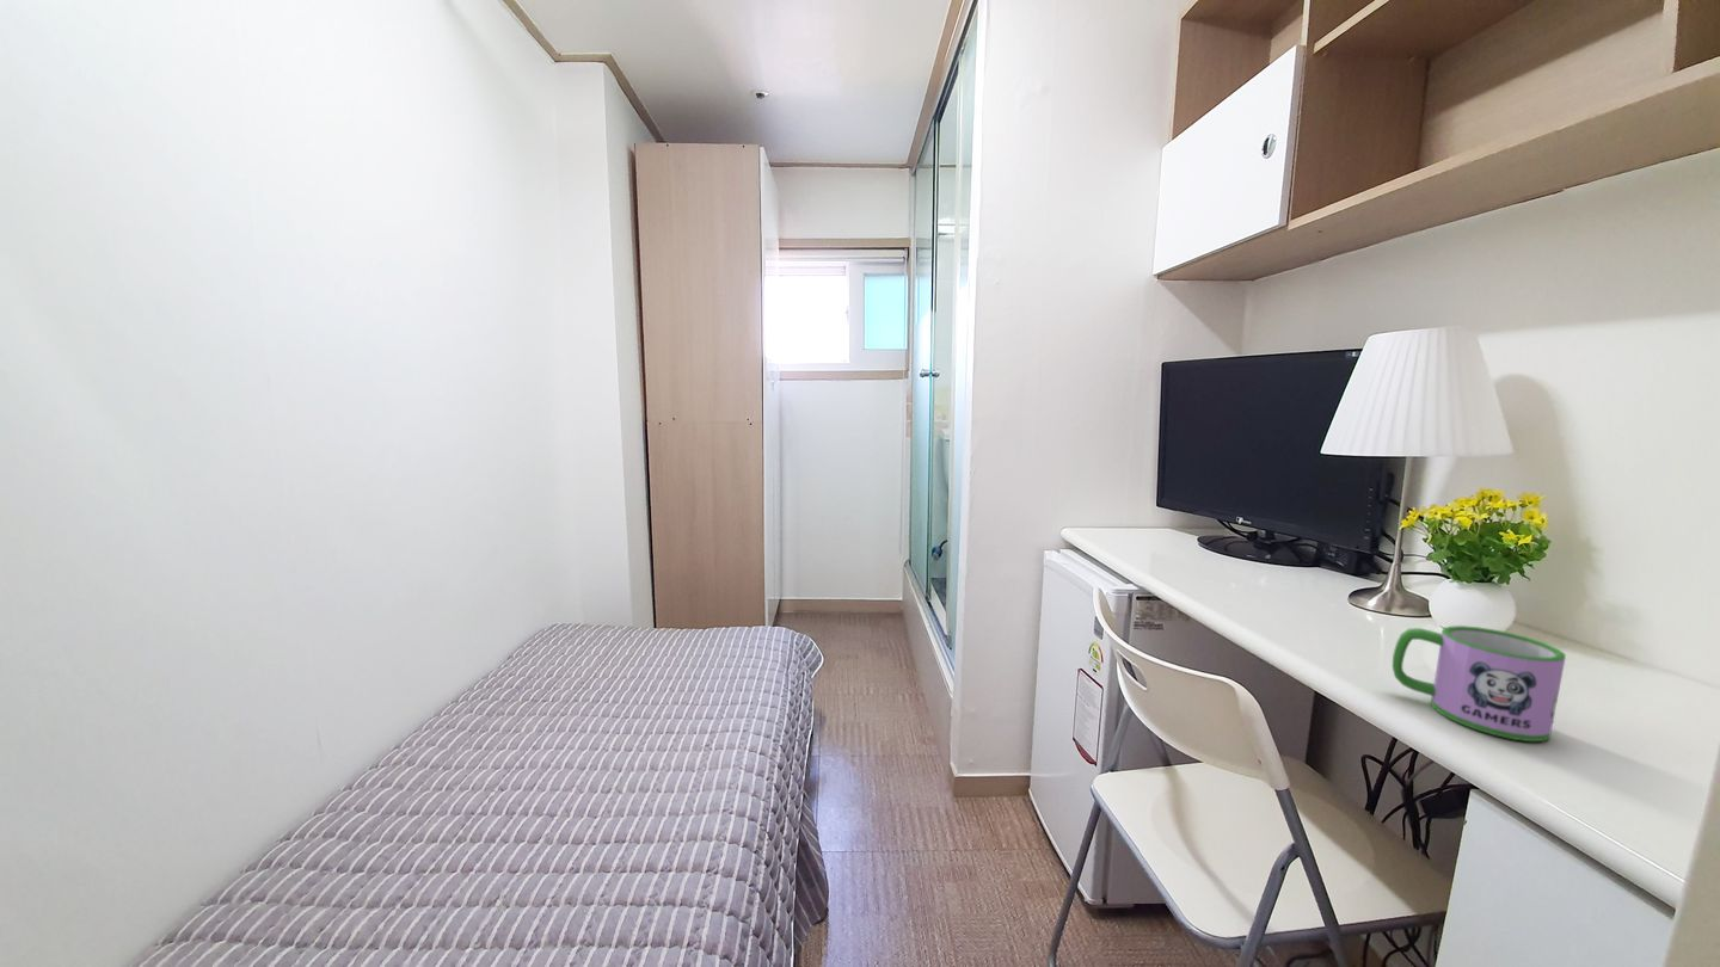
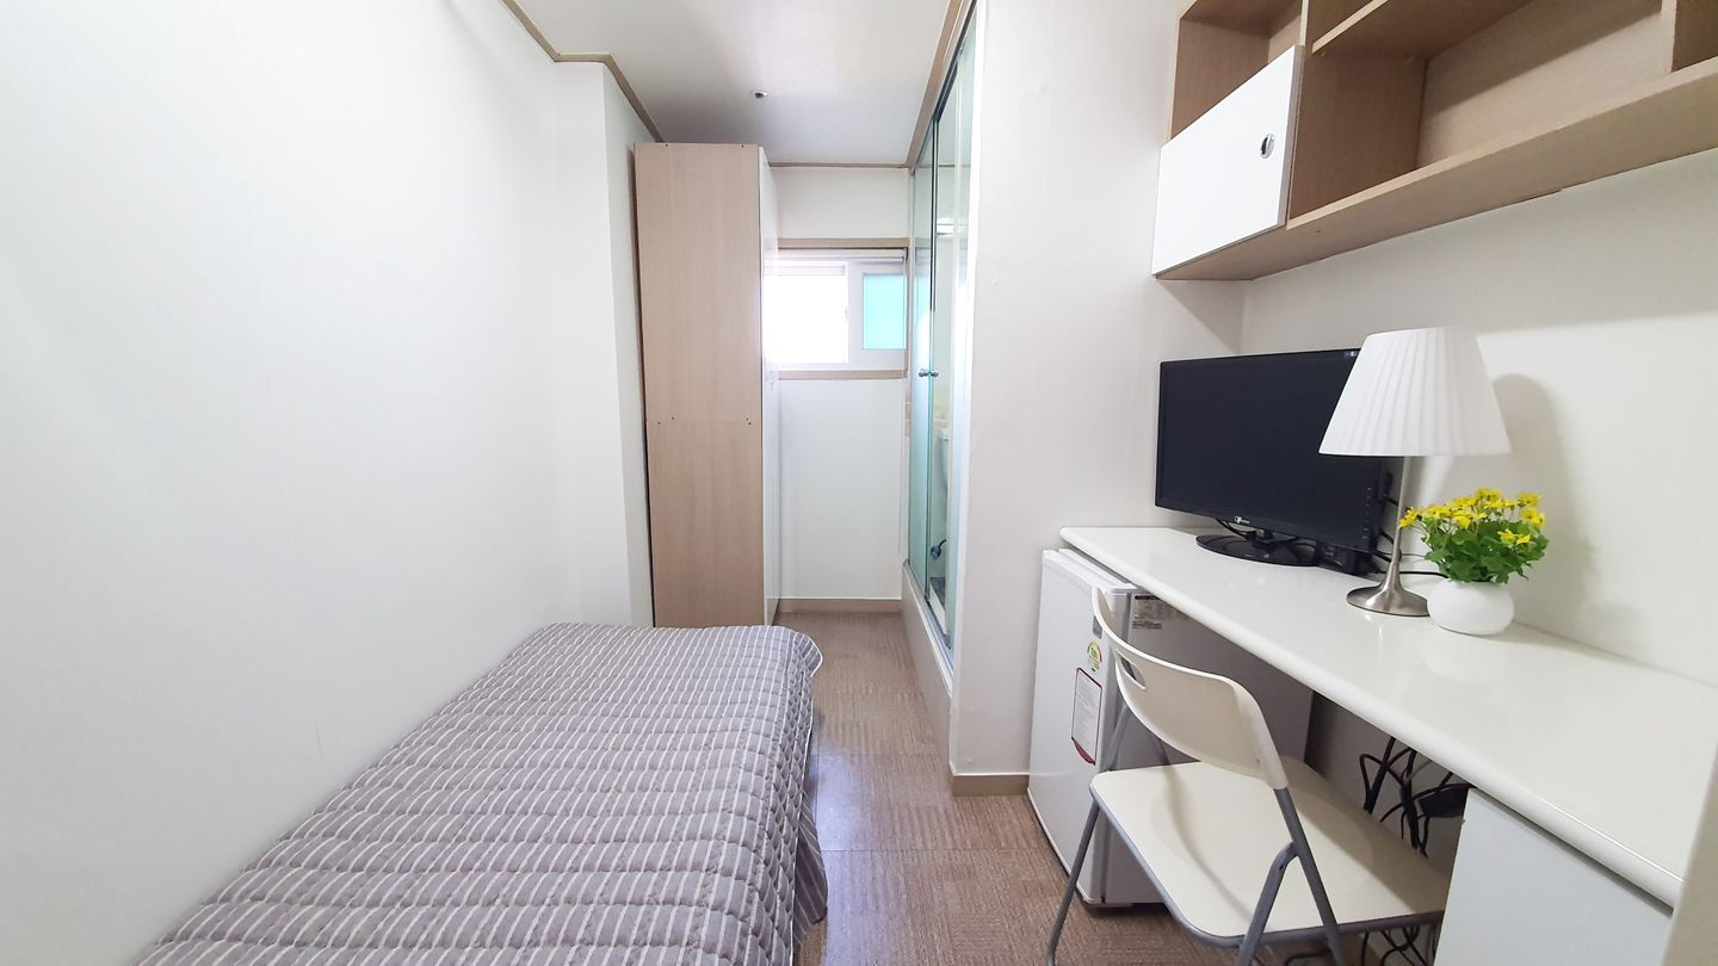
- mug [1392,624,1567,743]
